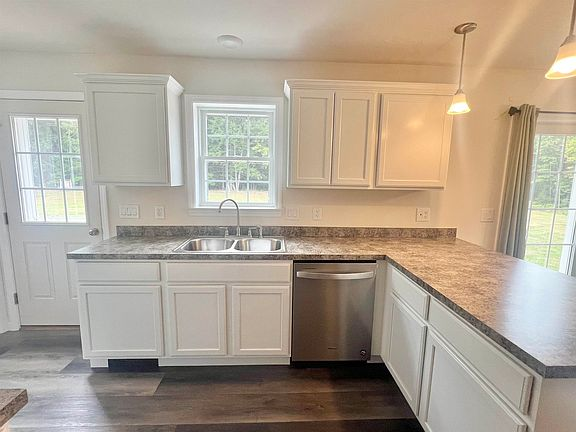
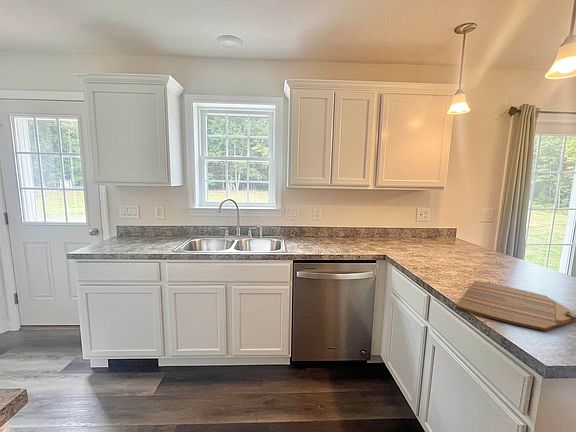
+ cutting board [455,280,576,332]
